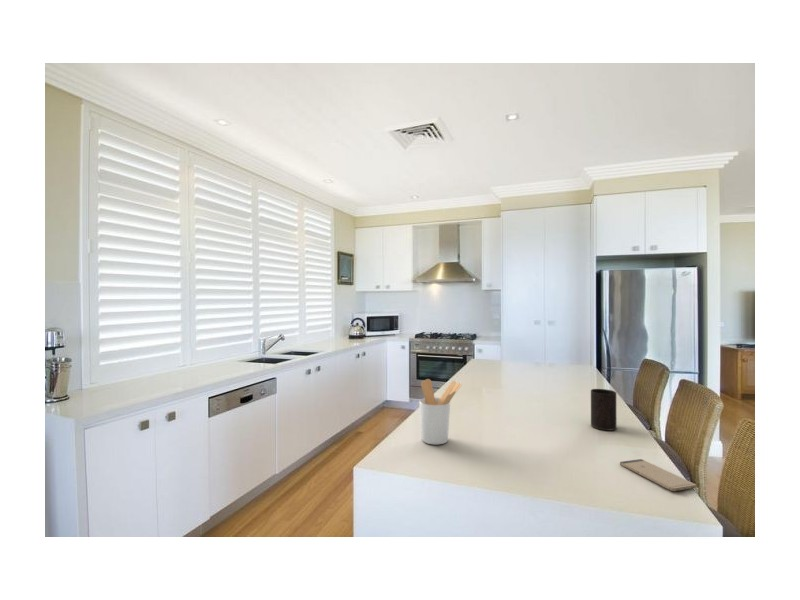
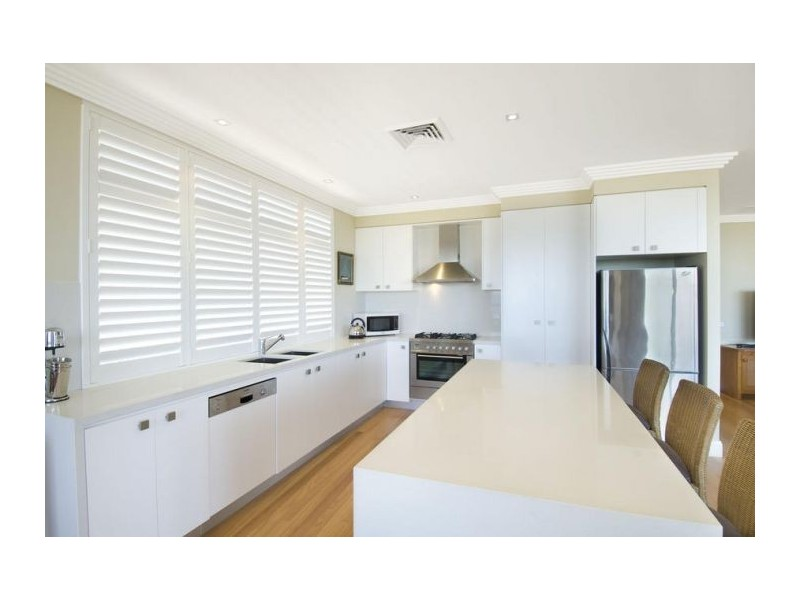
- smartphone [619,458,698,492]
- utensil holder [418,378,463,445]
- cup [590,388,617,431]
